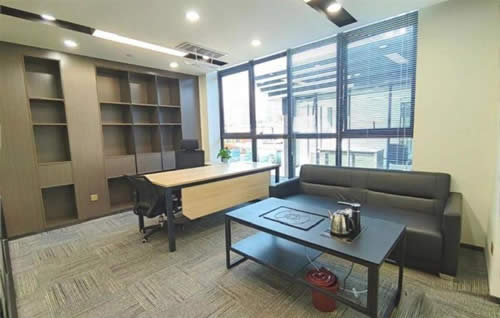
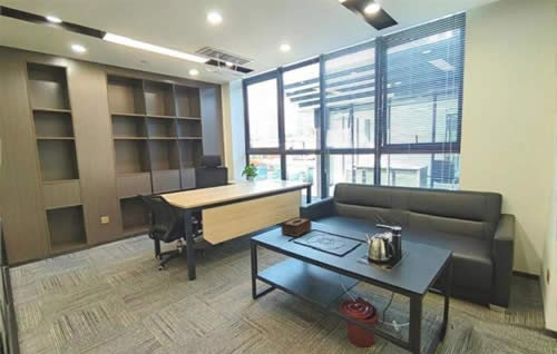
+ tissue box [280,216,313,238]
